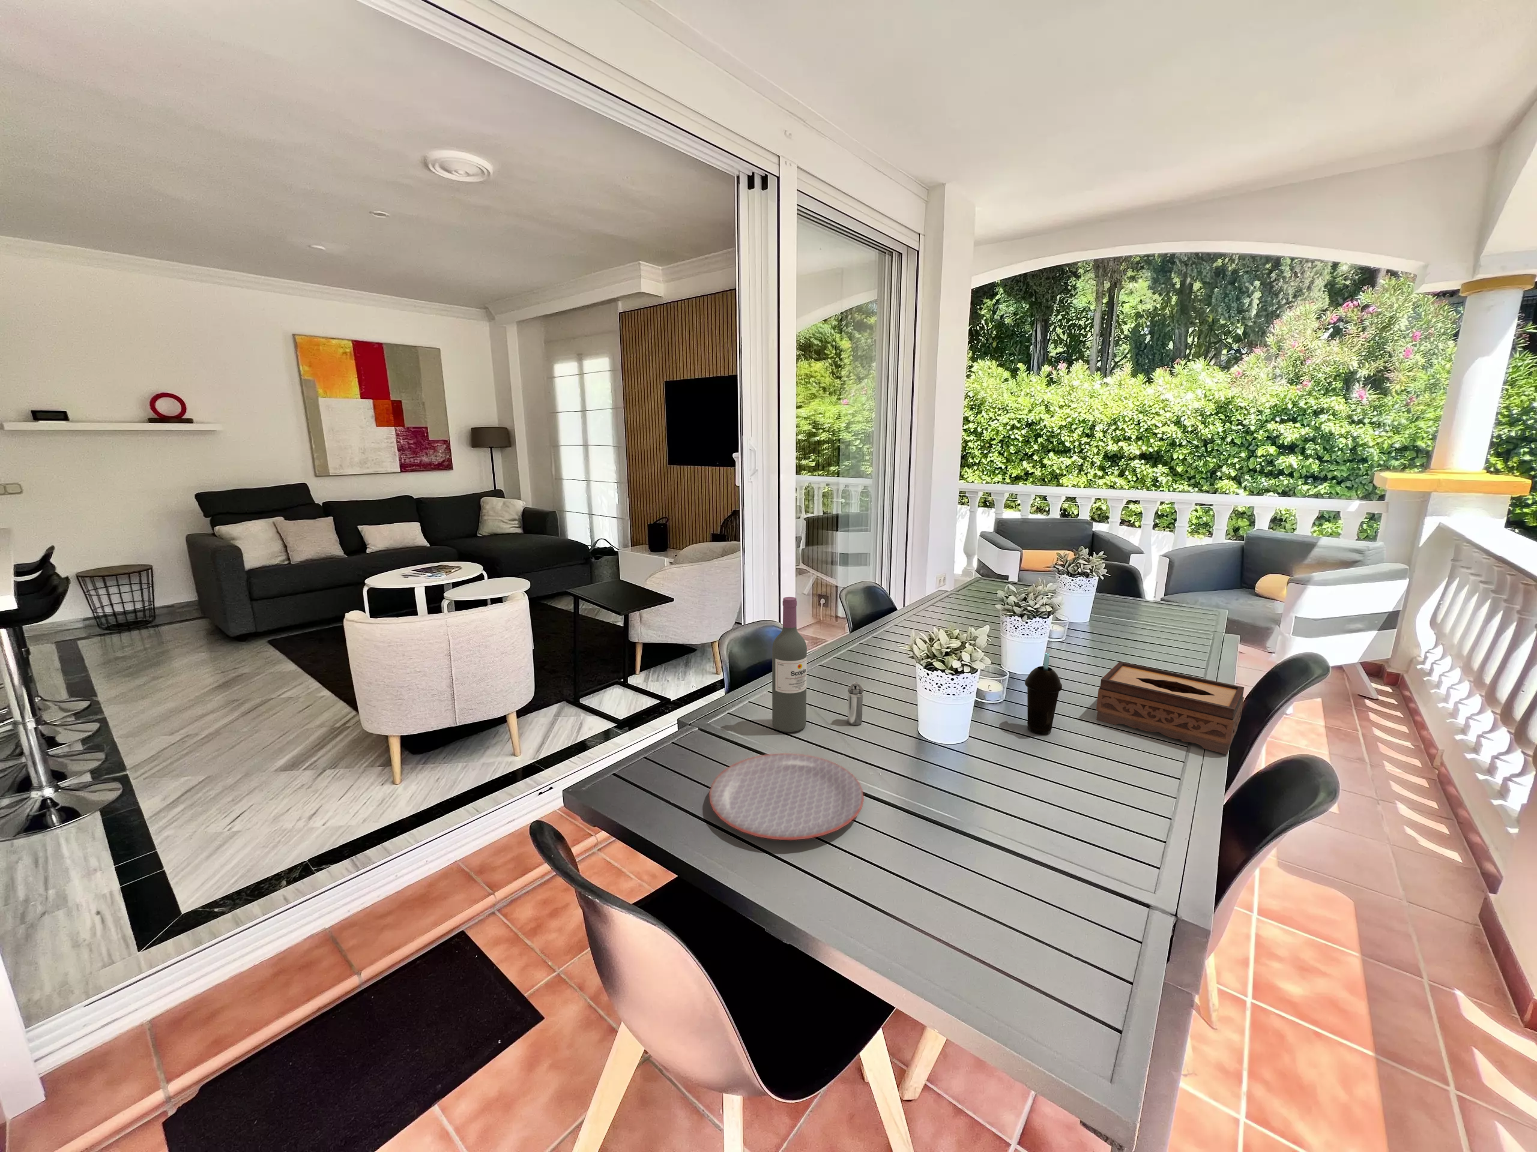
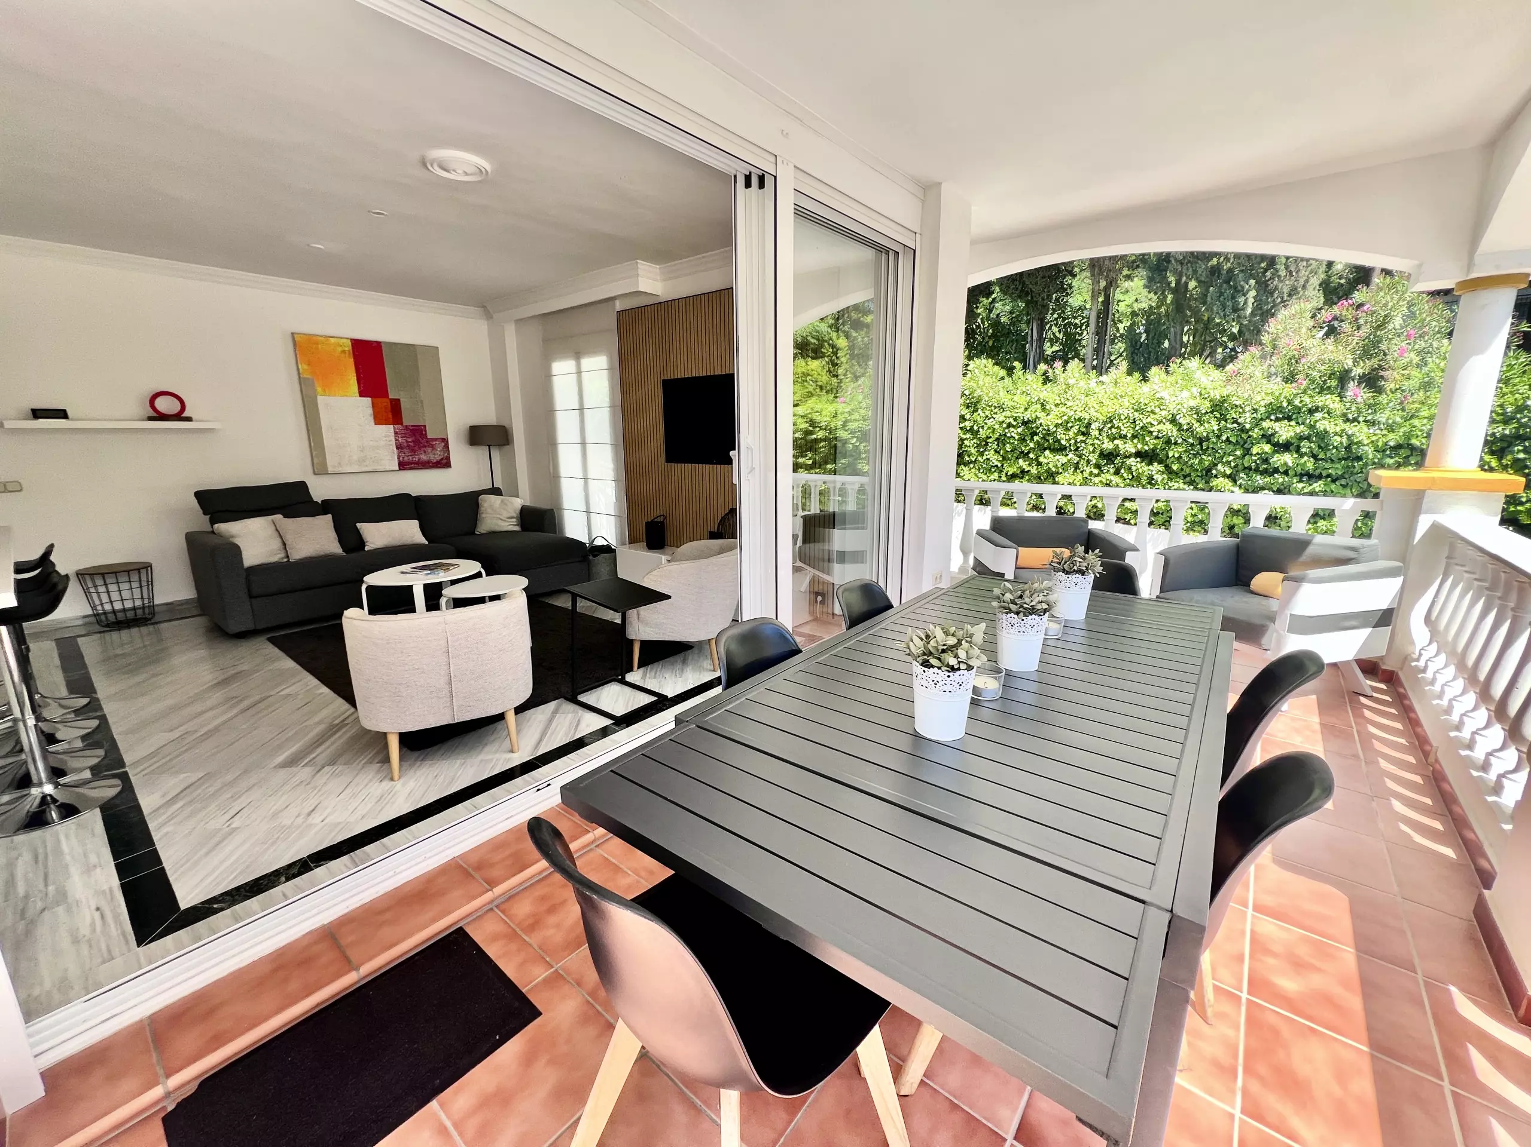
- plate [708,753,864,841]
- cup [1024,652,1063,735]
- wine bottle [771,597,807,732]
- tissue box [1095,661,1244,755]
- shaker [847,681,864,726]
